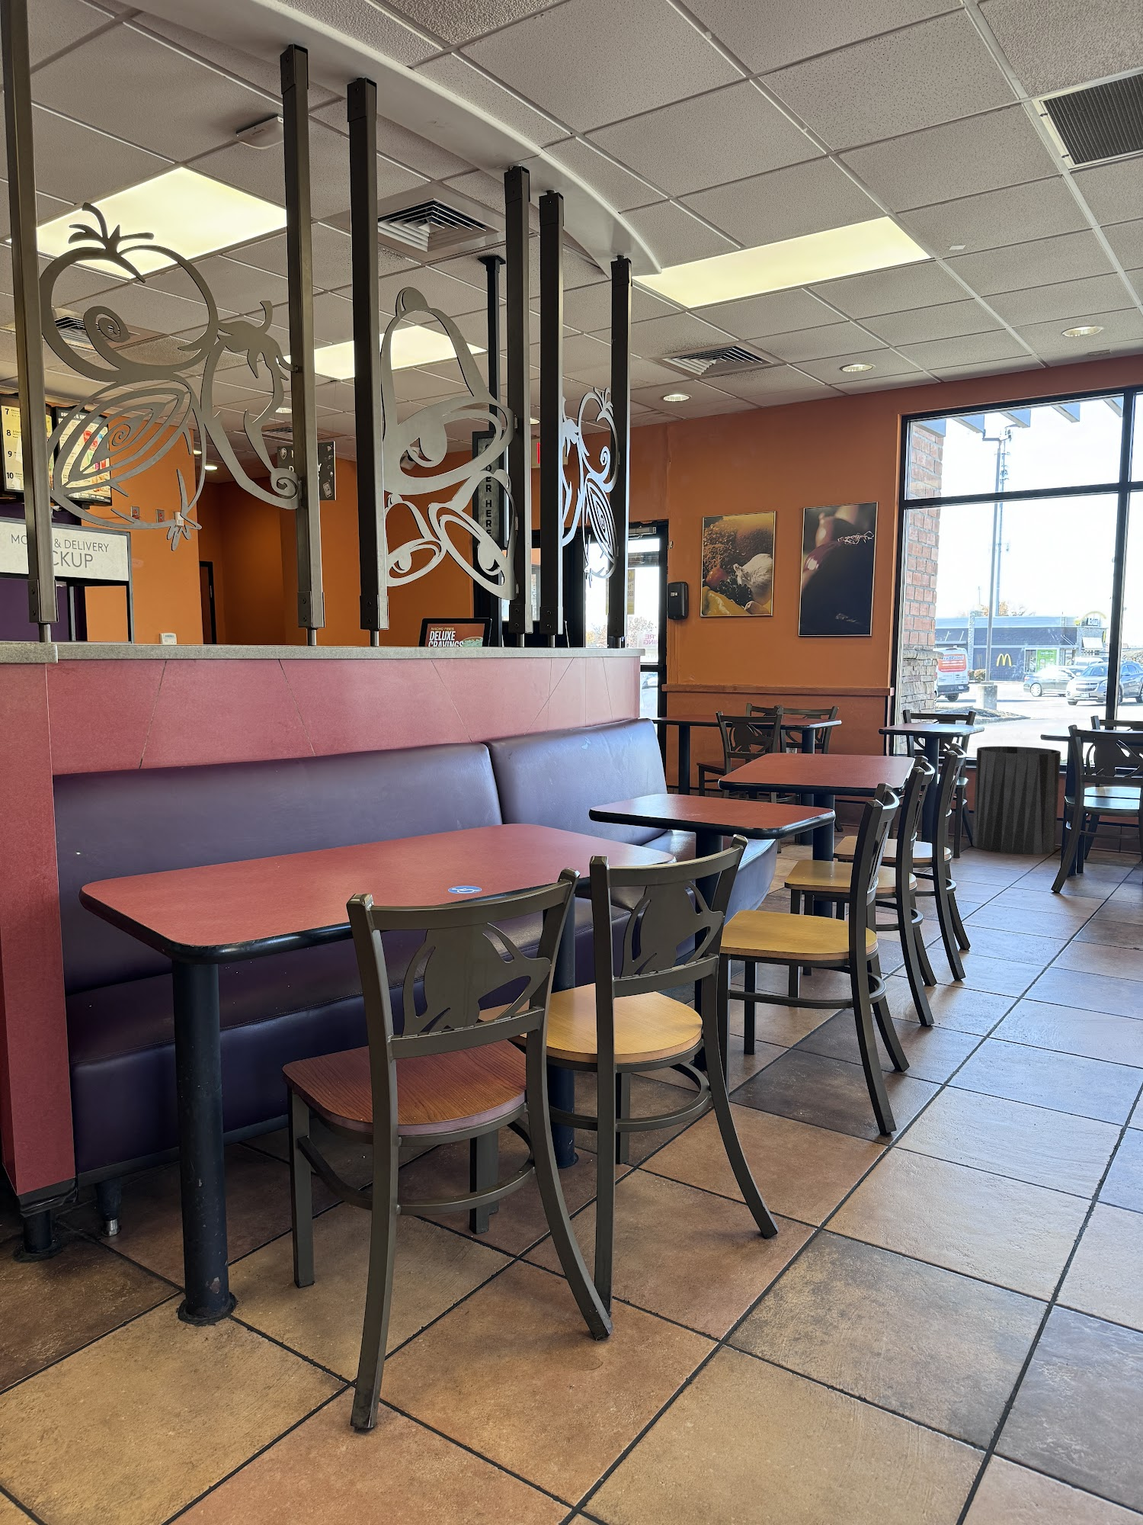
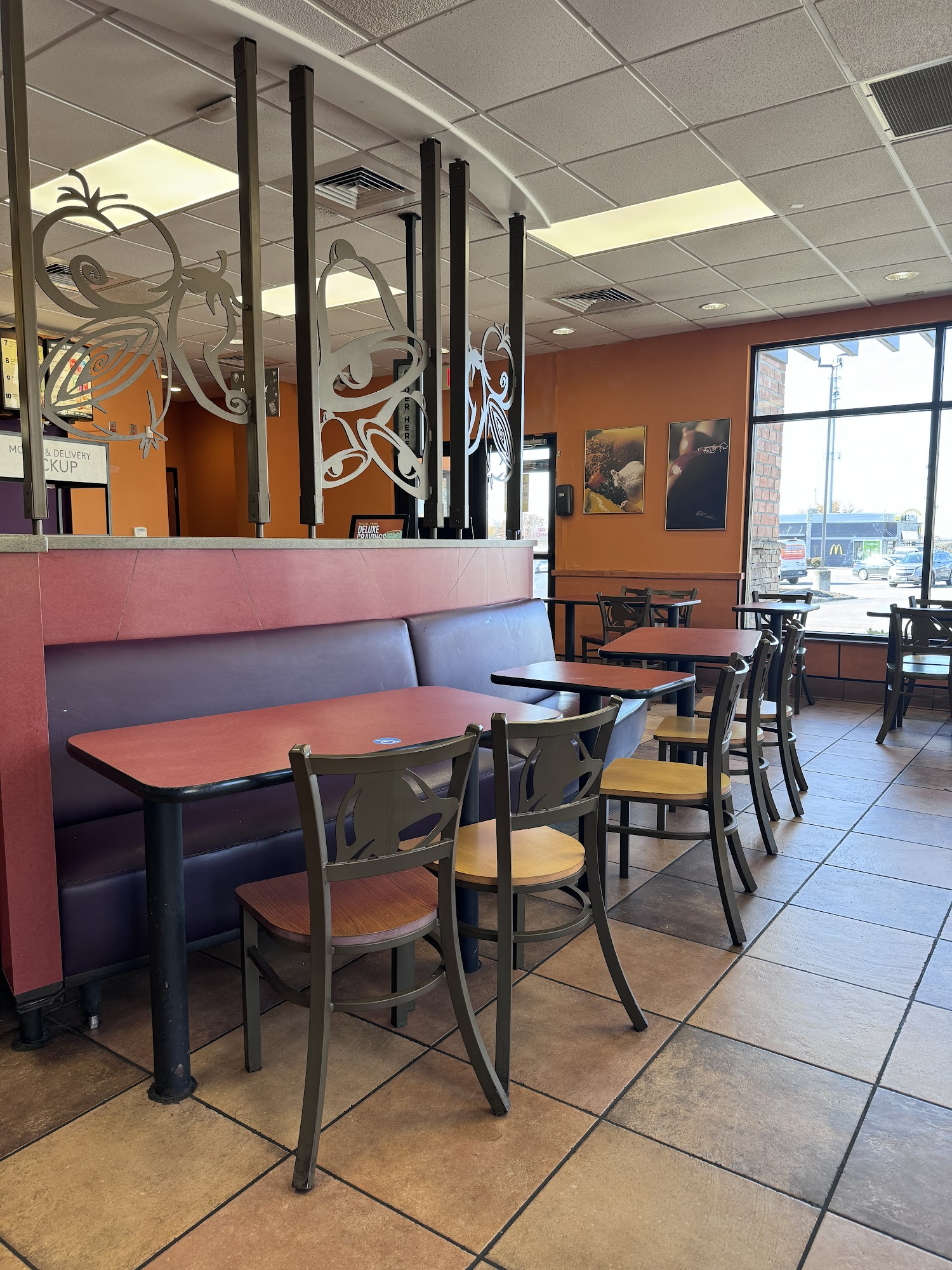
- trash can [971,746,1061,855]
